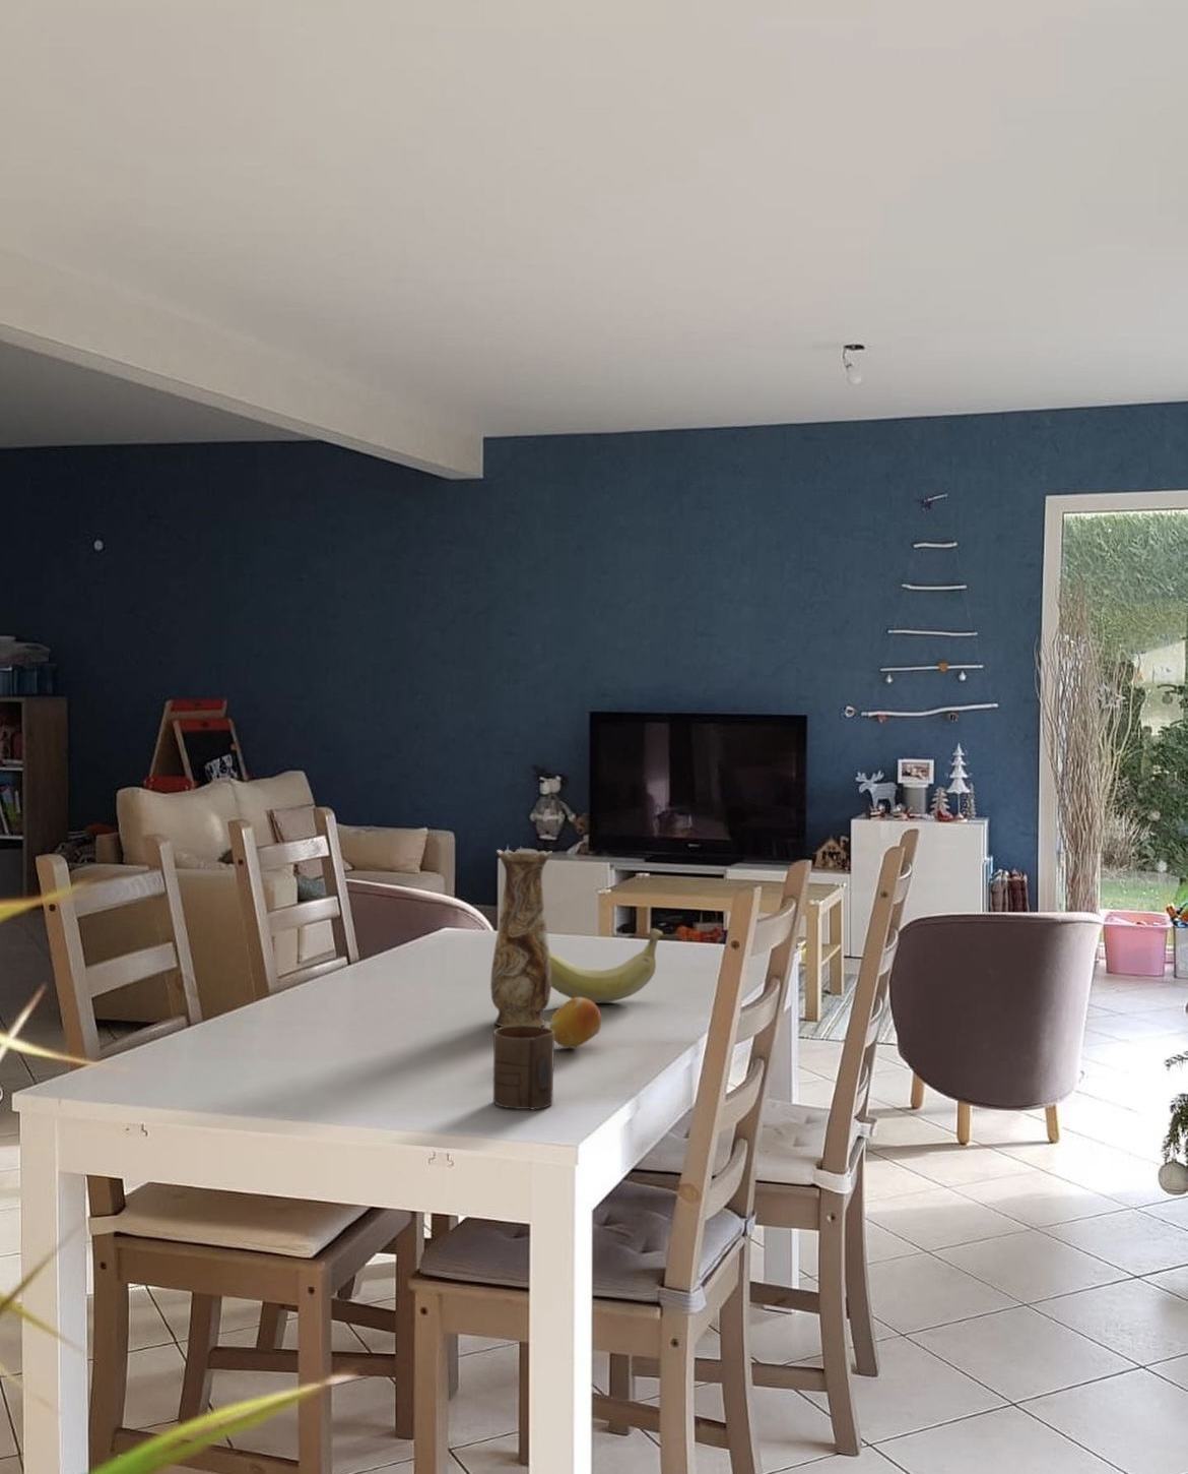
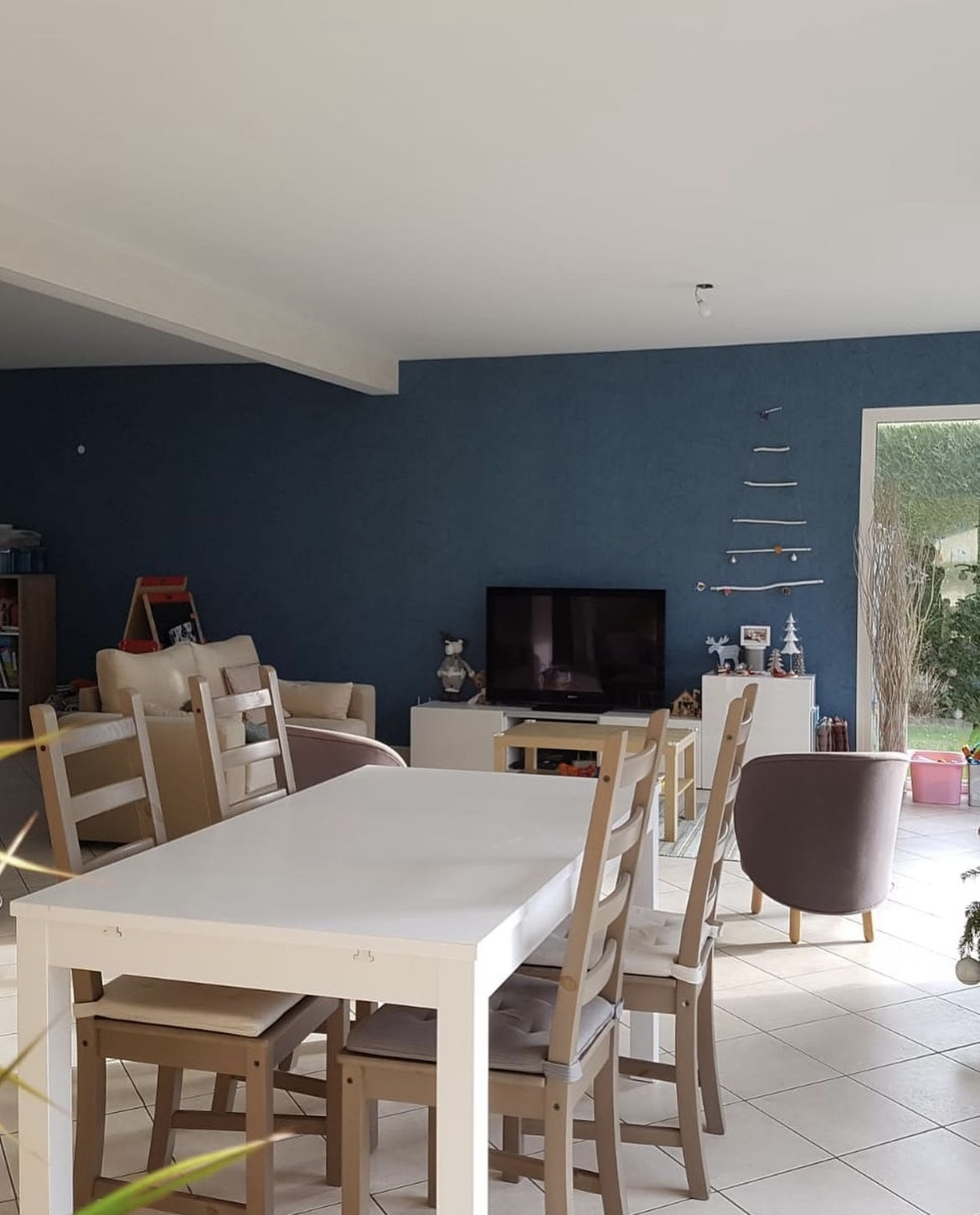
- cup [492,1025,555,1110]
- vase [490,848,553,1026]
- banana [549,928,664,1005]
- fruit [548,997,602,1049]
